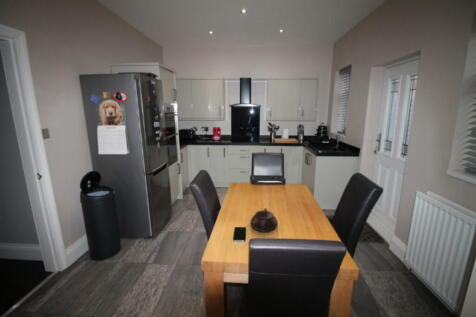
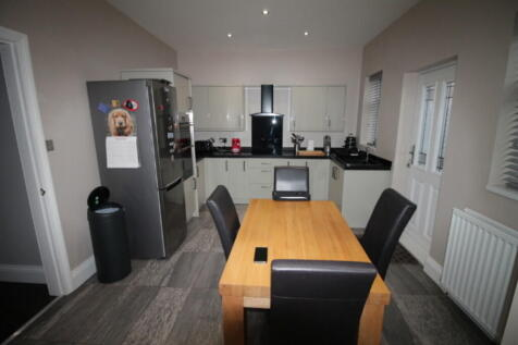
- teapot [250,207,279,233]
